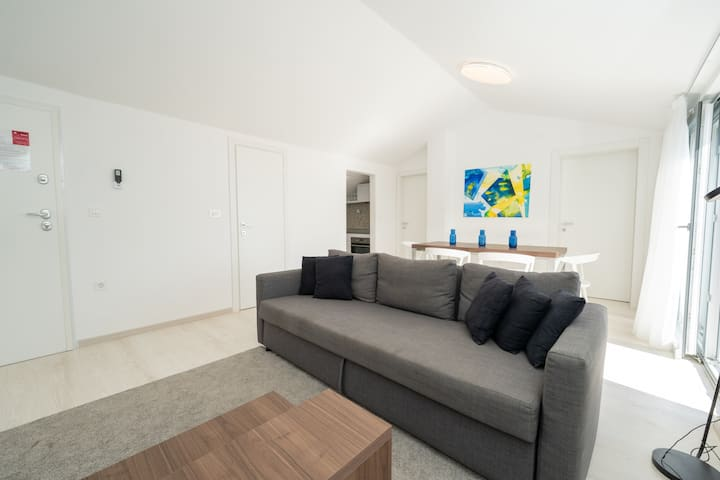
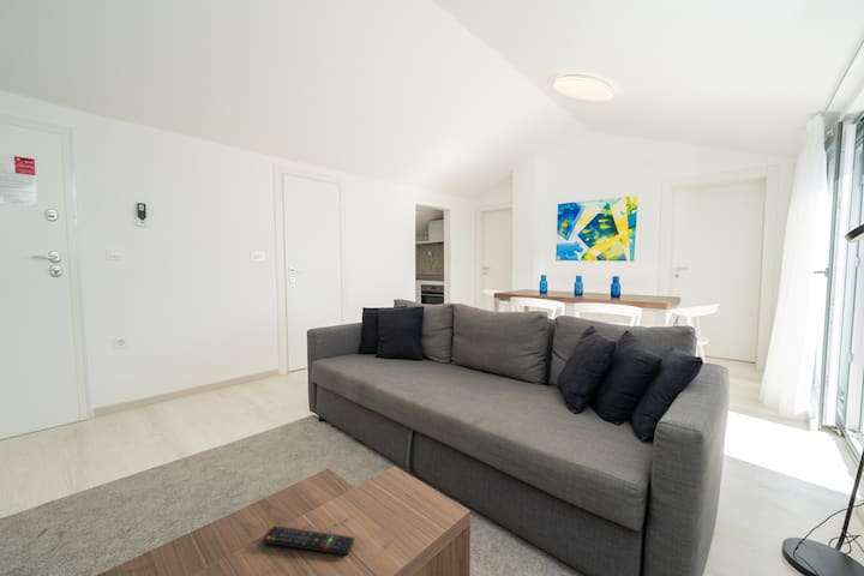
+ remote control [262,524,355,557]
